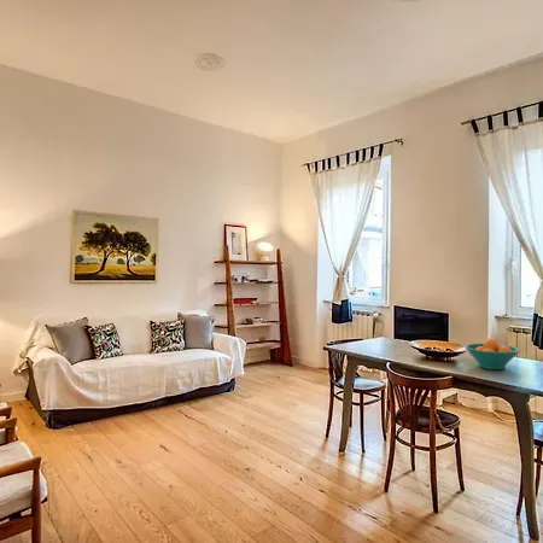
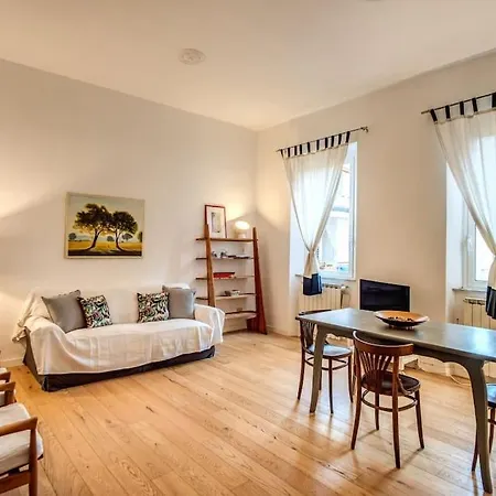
- fruit bowl [463,338,521,370]
